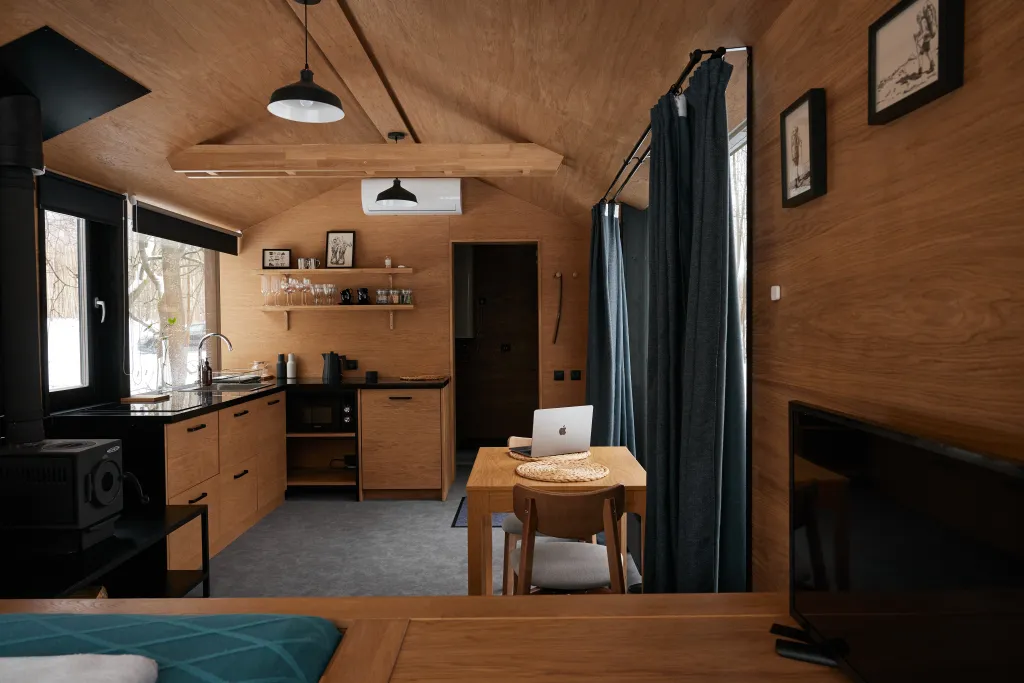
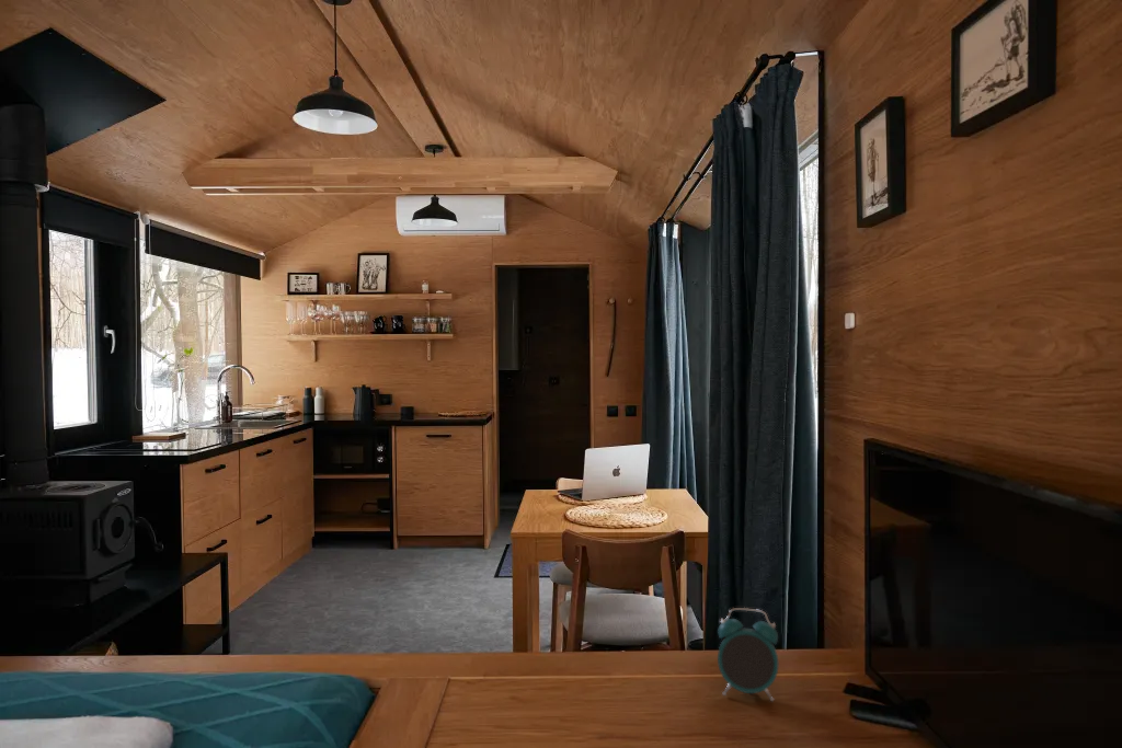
+ alarm clock [717,607,779,702]
